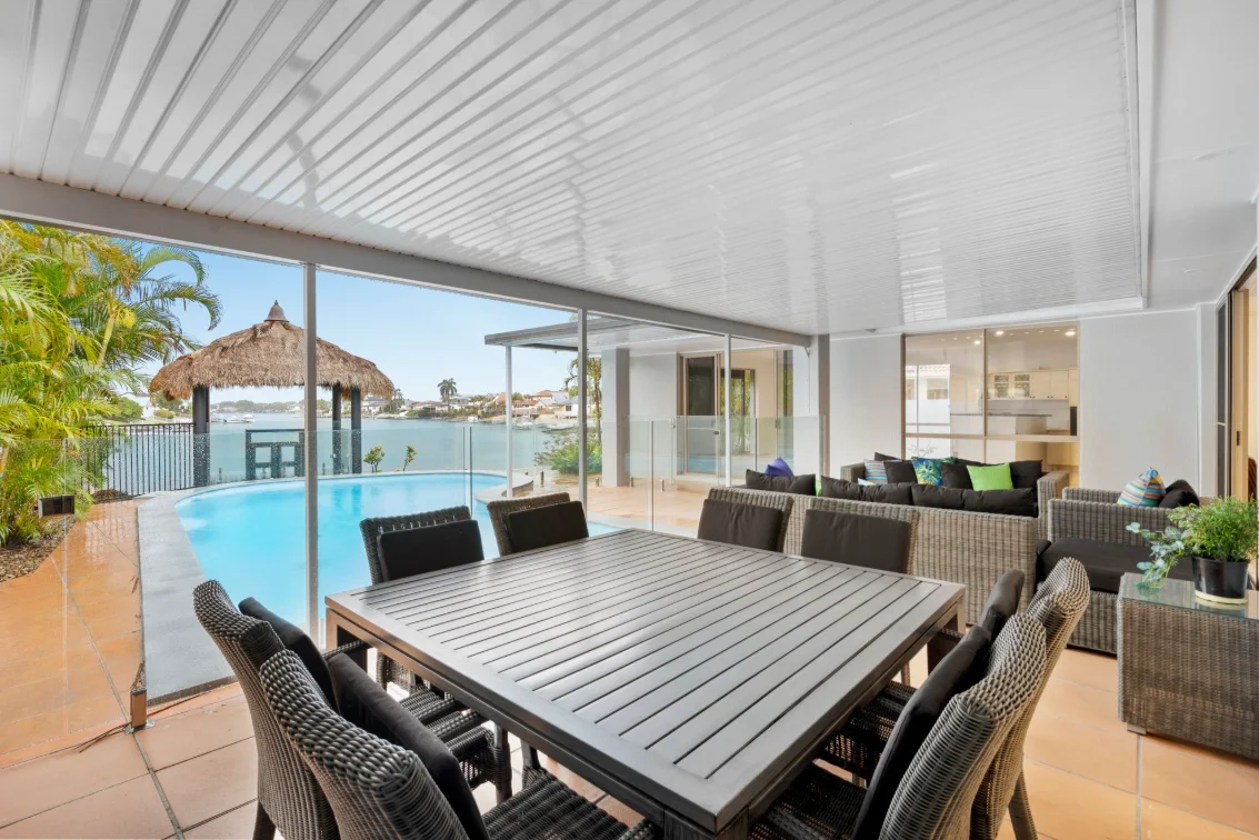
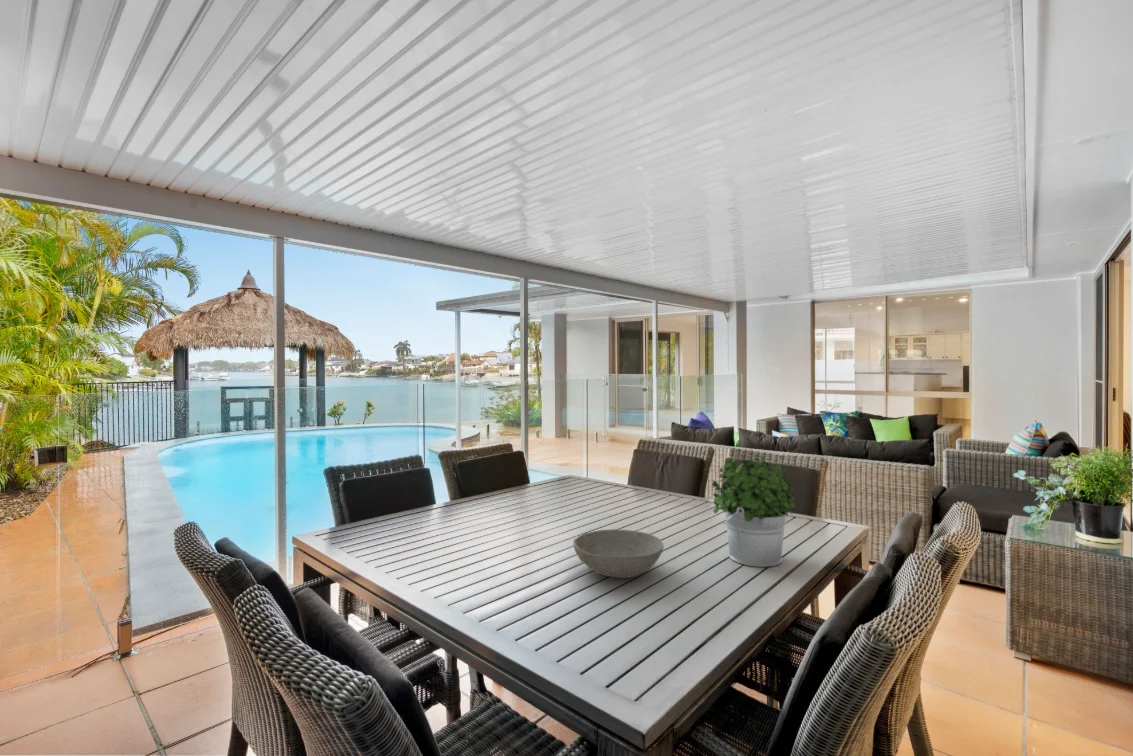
+ bowl [572,528,664,579]
+ potted plant [711,456,796,568]
